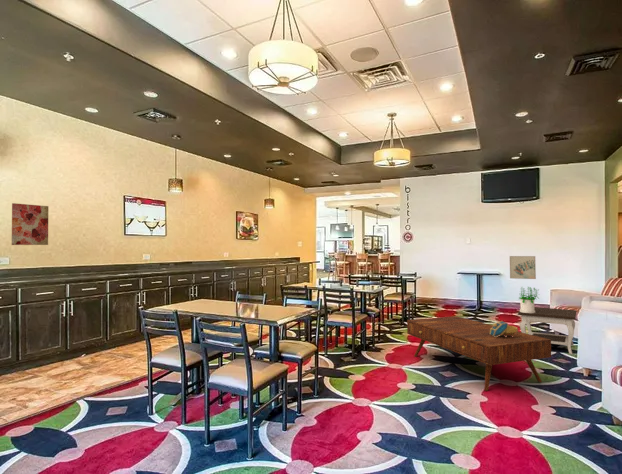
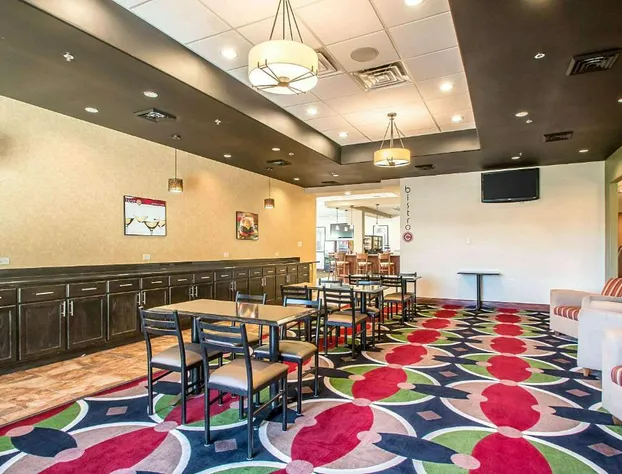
- coffee table [406,315,552,392]
- wall art [509,255,537,280]
- potted plant [518,286,540,313]
- decorative container [490,320,519,337]
- wall art [11,202,49,246]
- side table [517,306,577,355]
